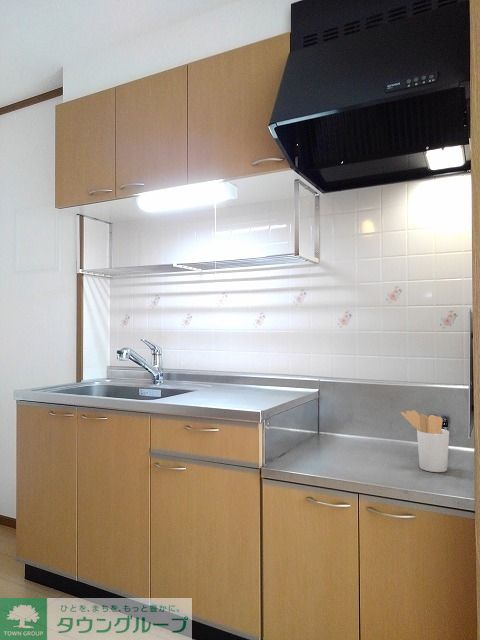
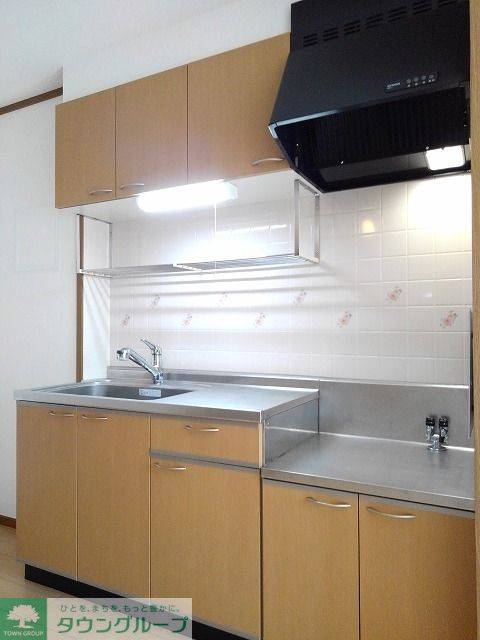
- utensil holder [400,409,450,473]
